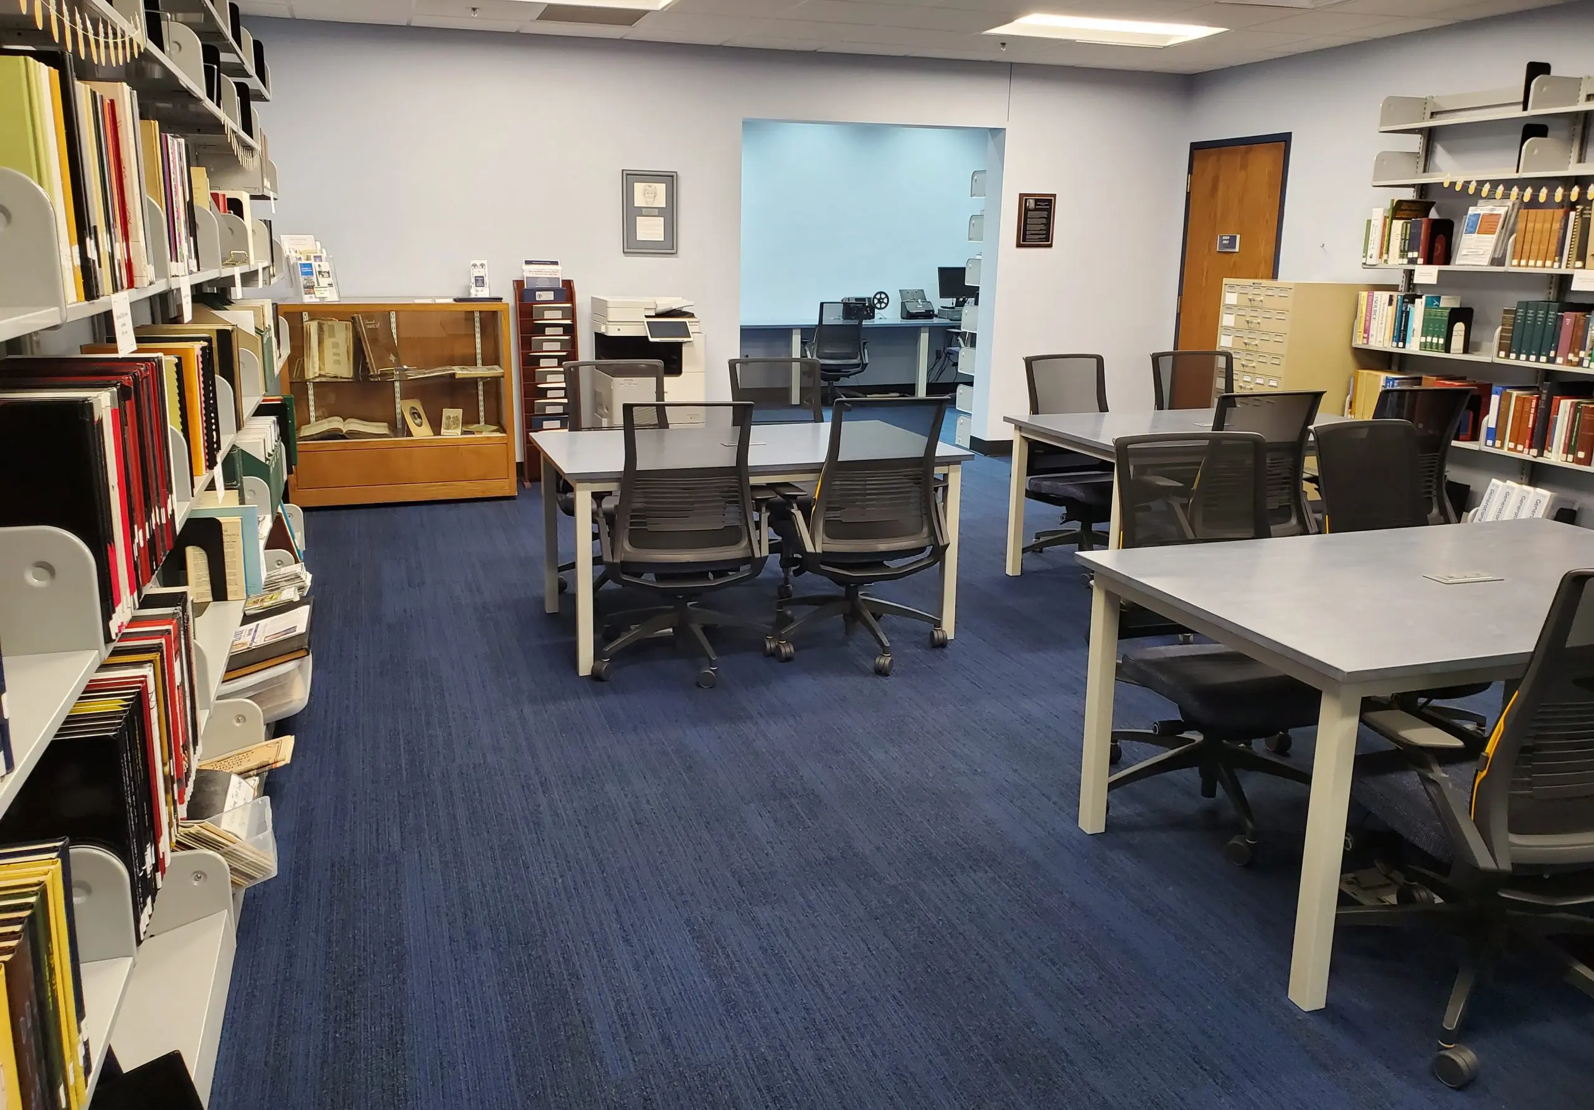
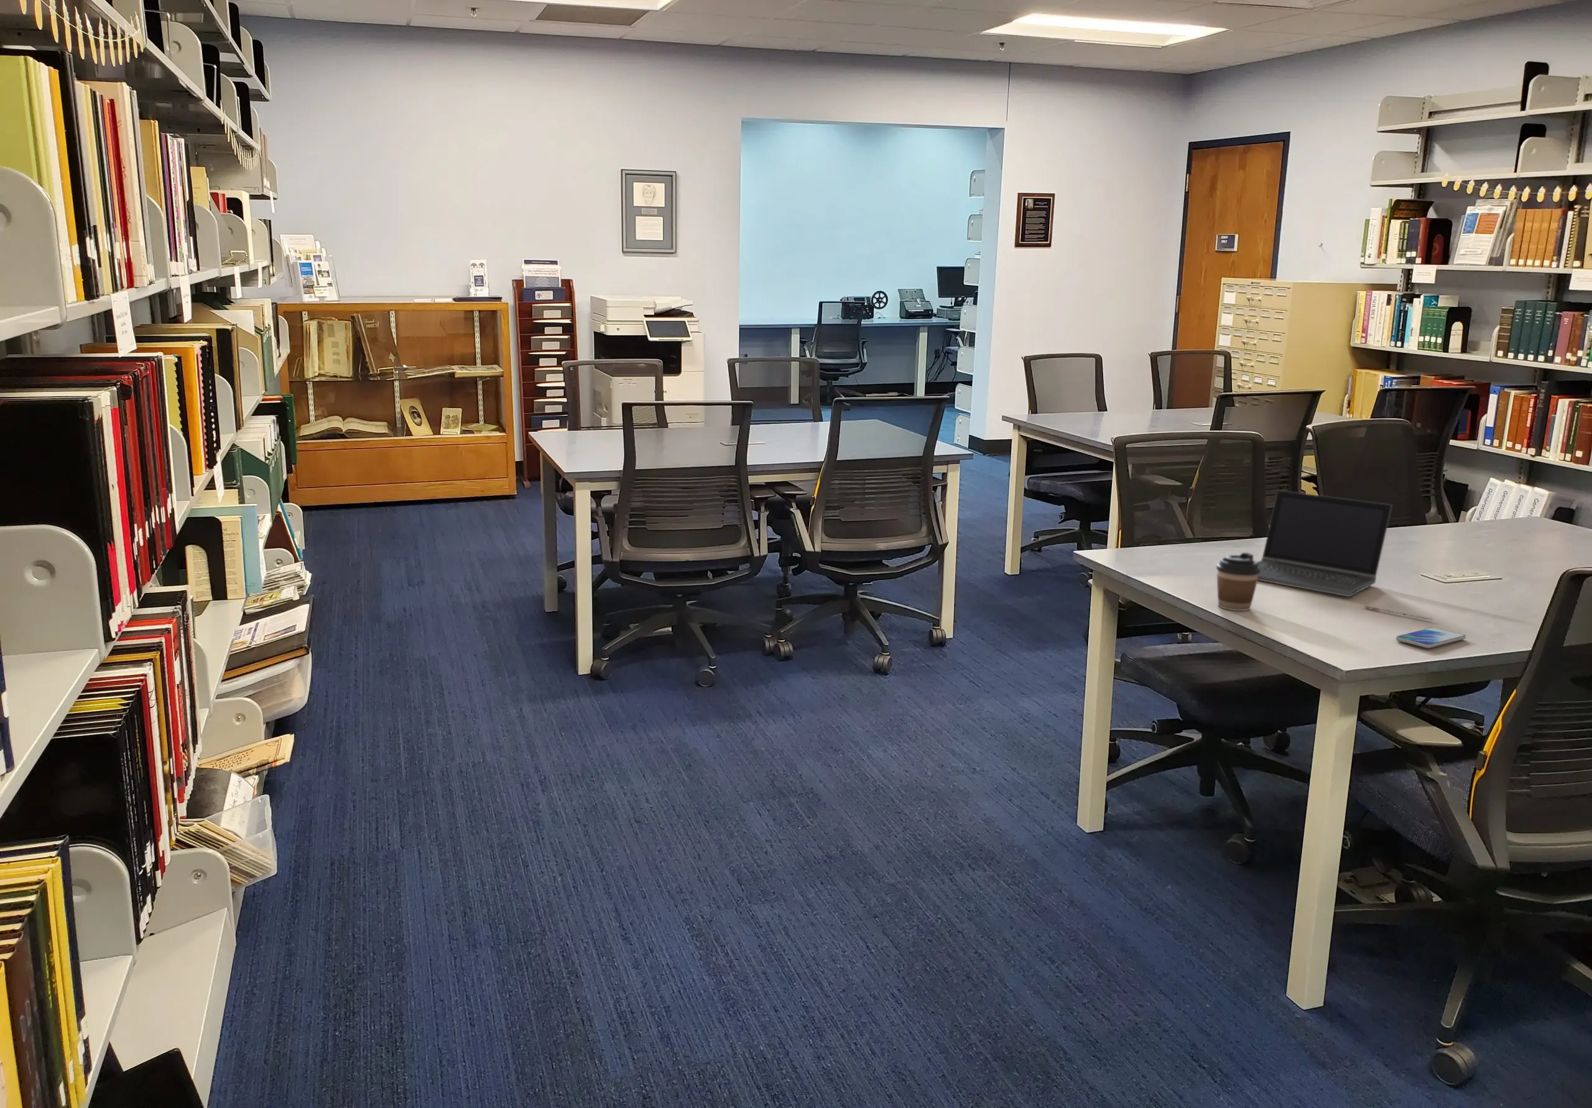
+ pen [1363,605,1434,621]
+ laptop computer [1257,490,1394,598]
+ coffee cup [1216,552,1261,612]
+ smartphone [1395,627,1466,648]
